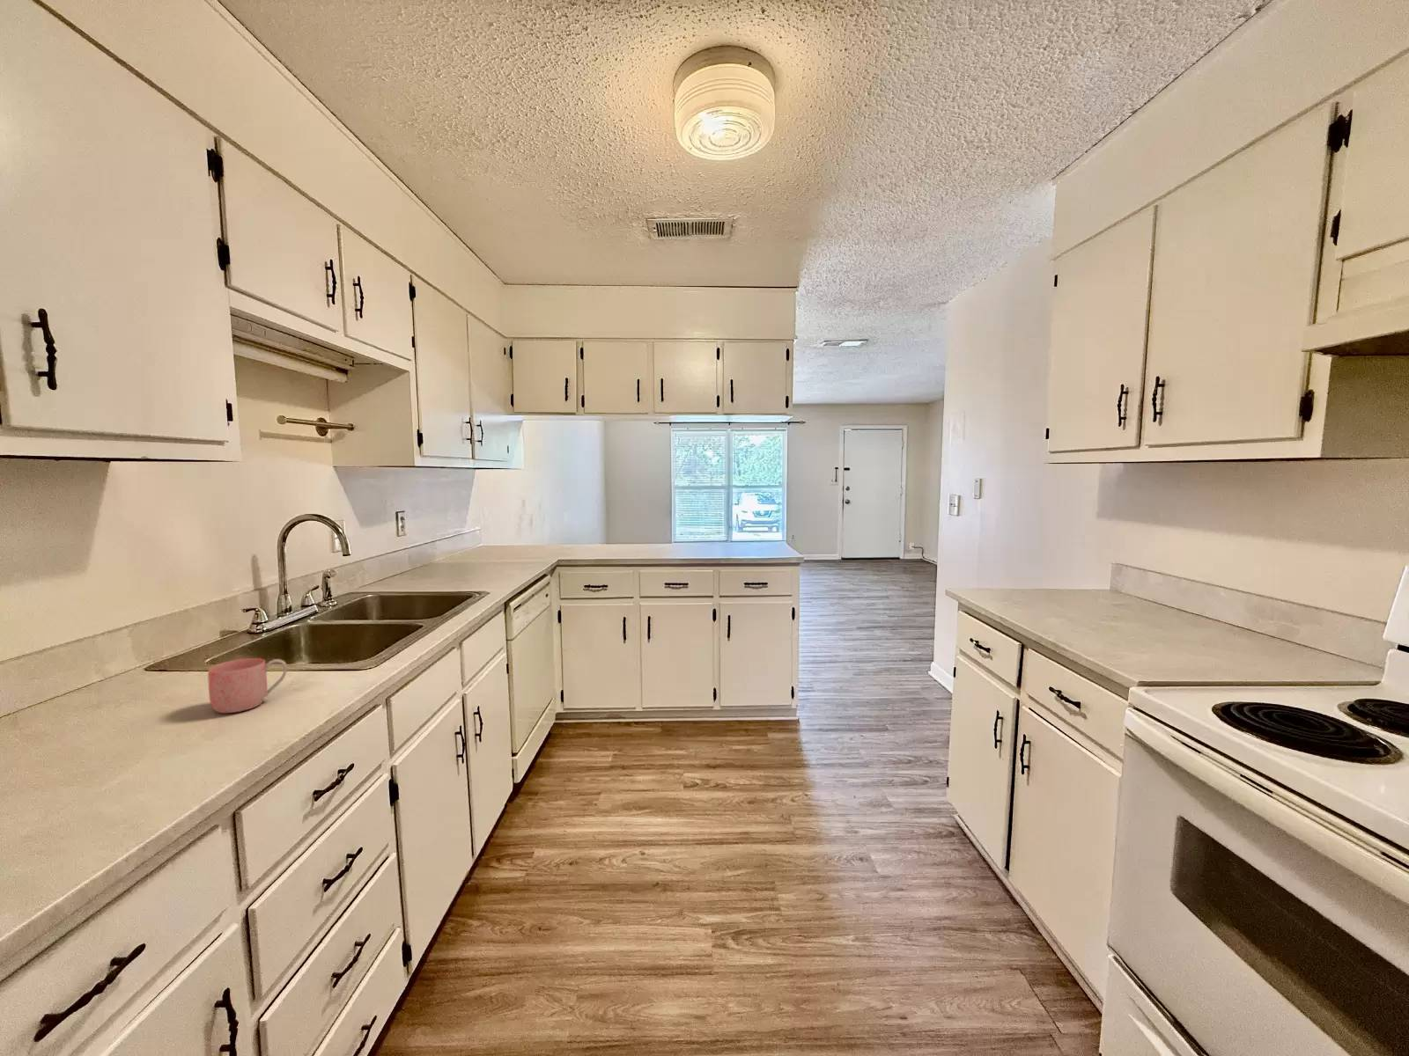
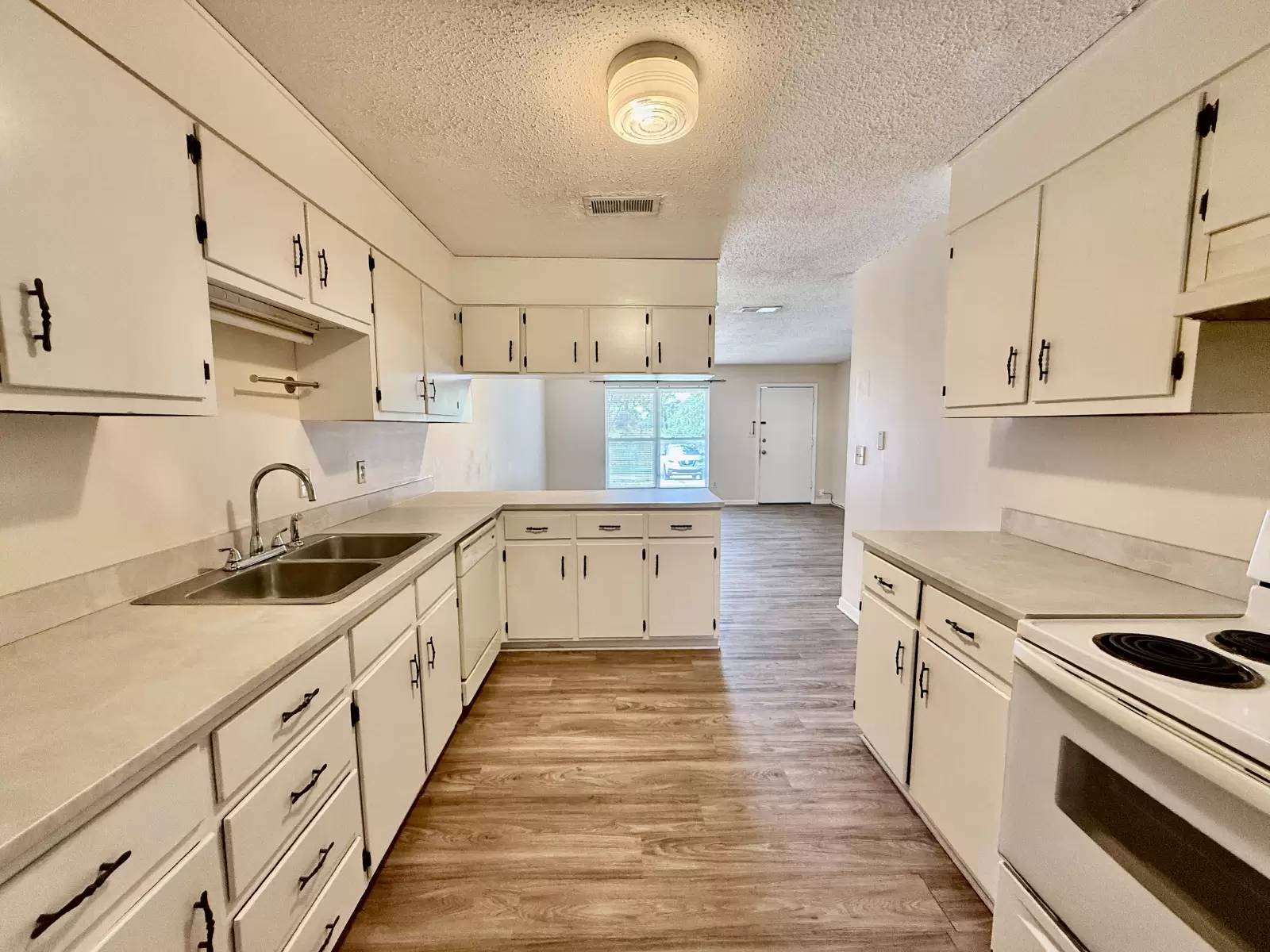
- mug [207,658,288,713]
